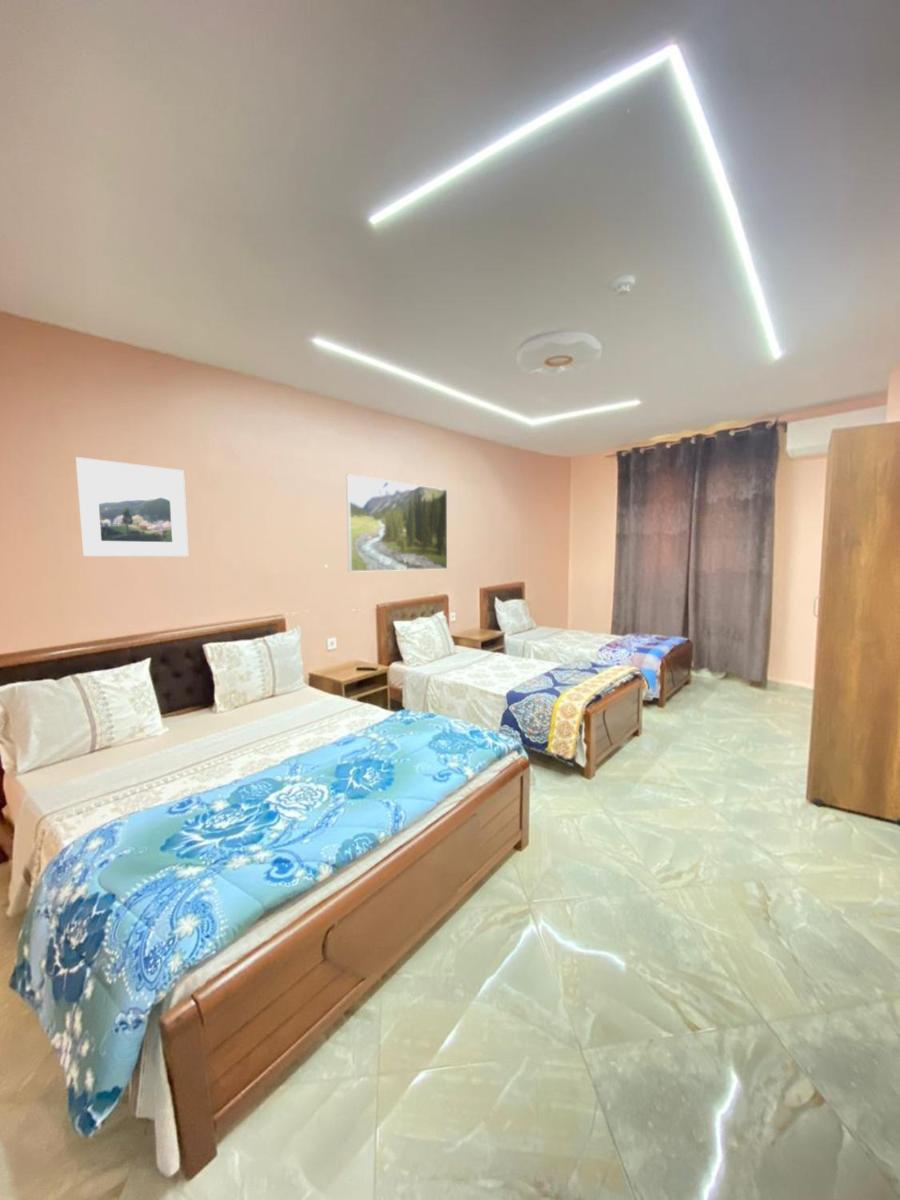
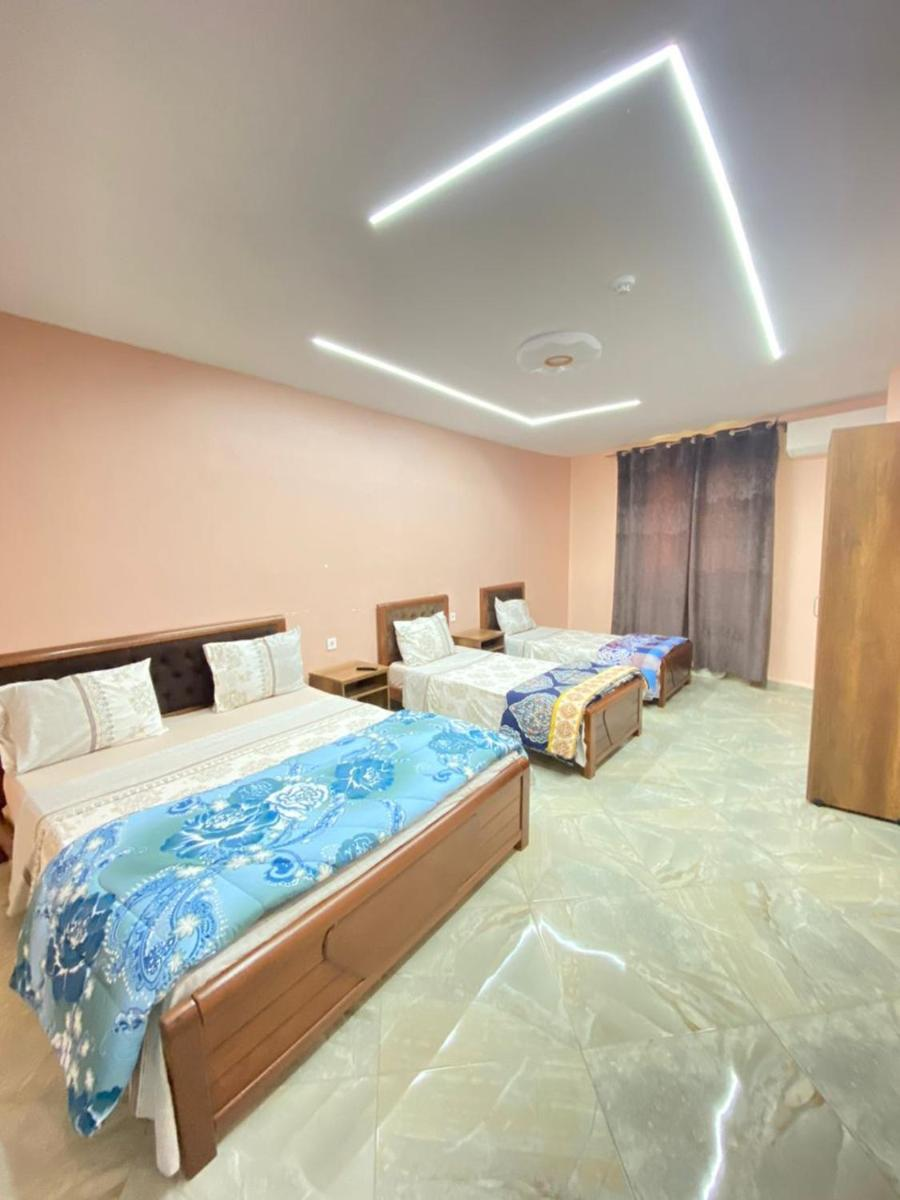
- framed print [74,456,189,557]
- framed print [345,473,448,573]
